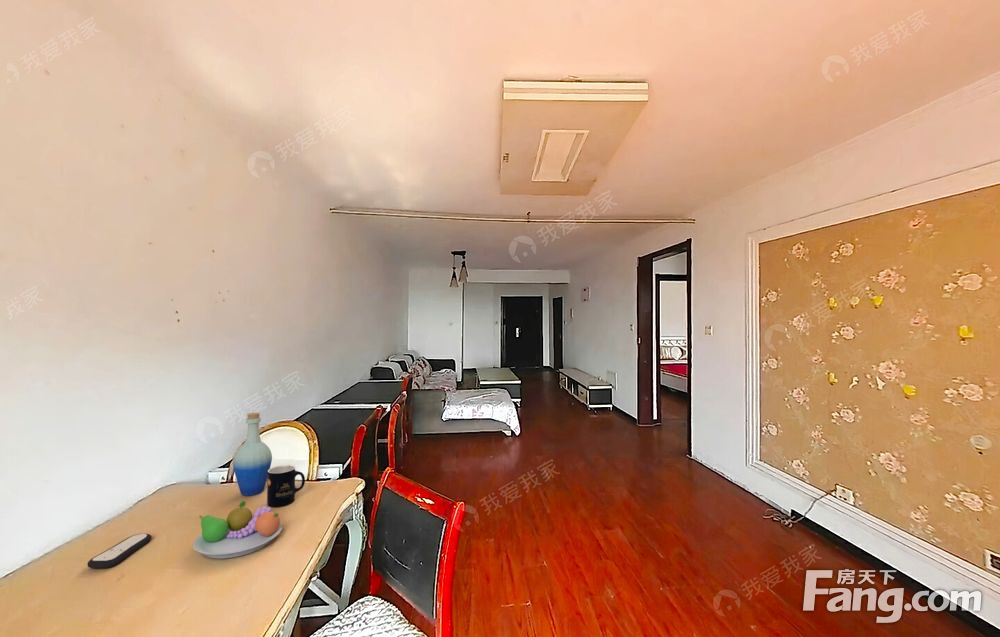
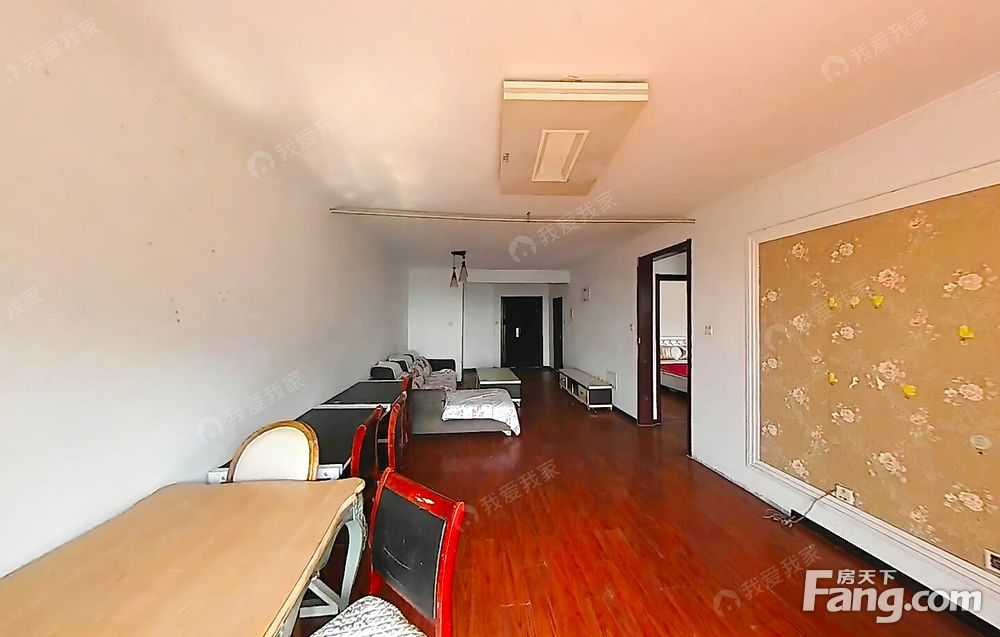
- mug [266,464,306,508]
- bottle [232,412,273,497]
- fruit bowl [192,500,283,560]
- remote control [86,533,152,569]
